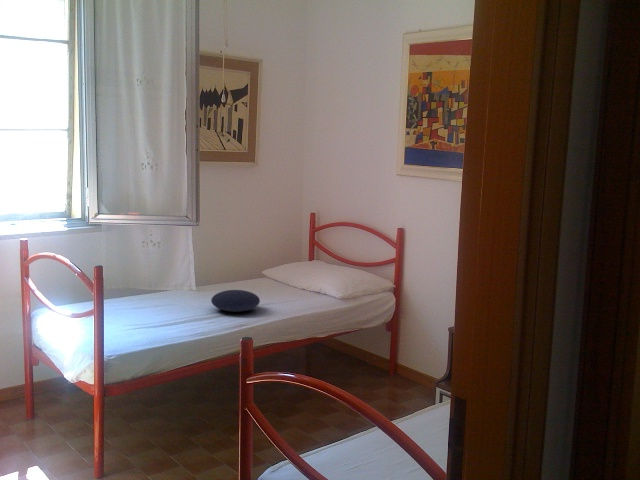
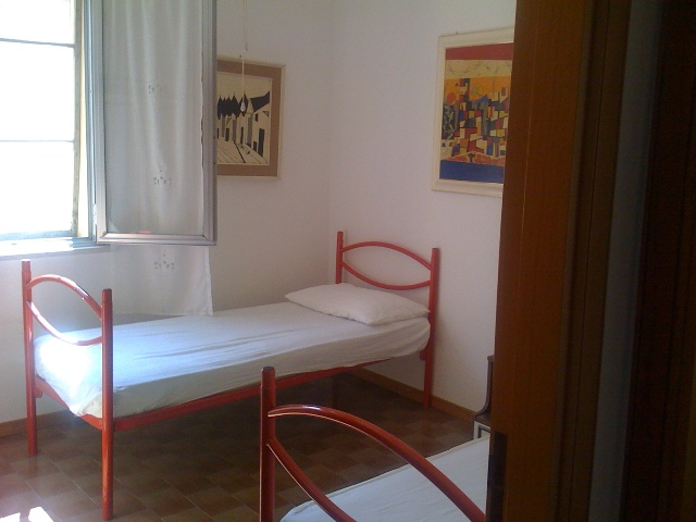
- cushion [210,289,261,313]
